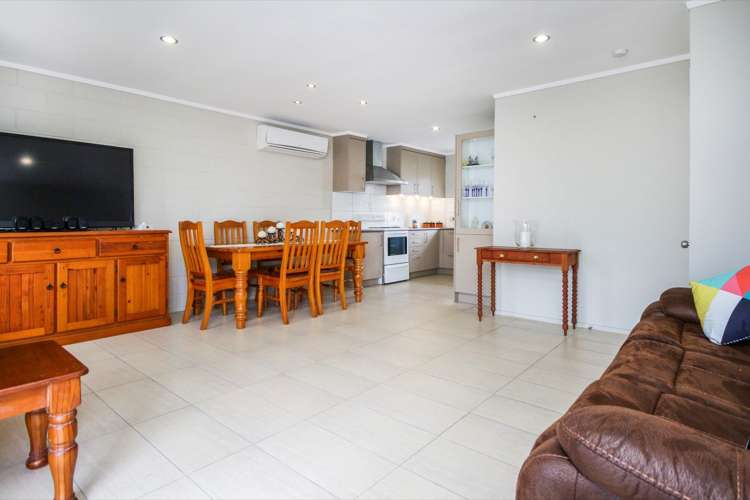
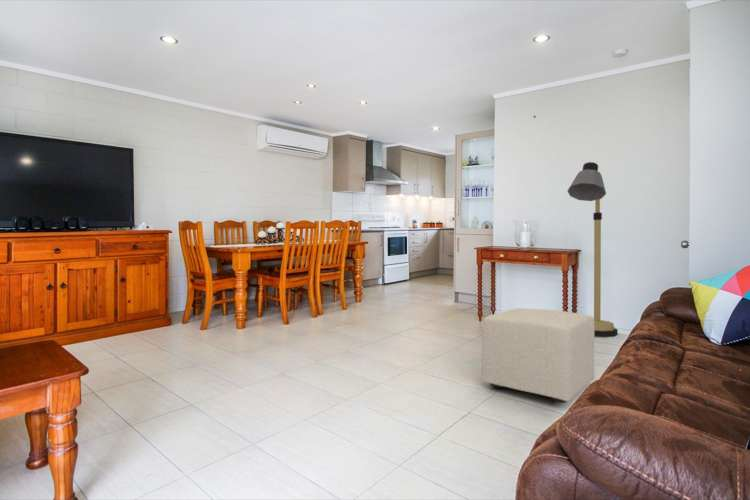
+ floor lamp [567,161,619,338]
+ ottoman [481,307,595,404]
